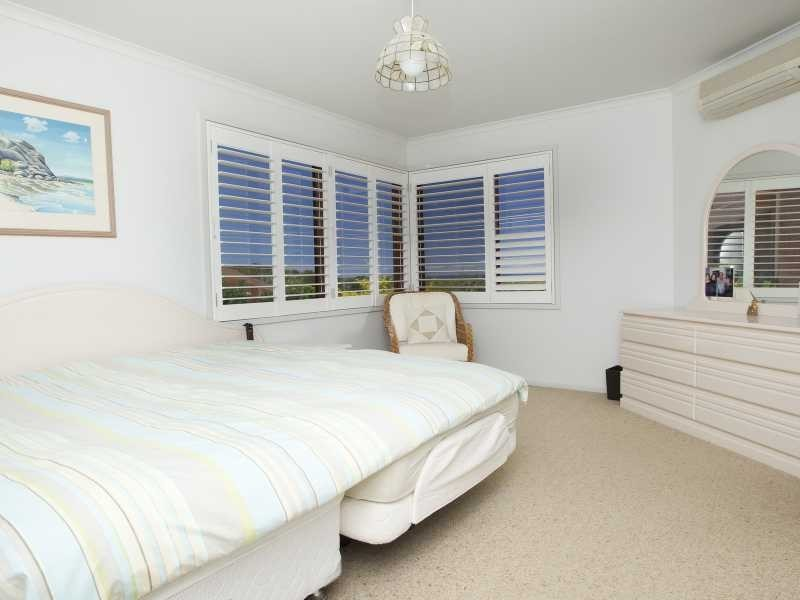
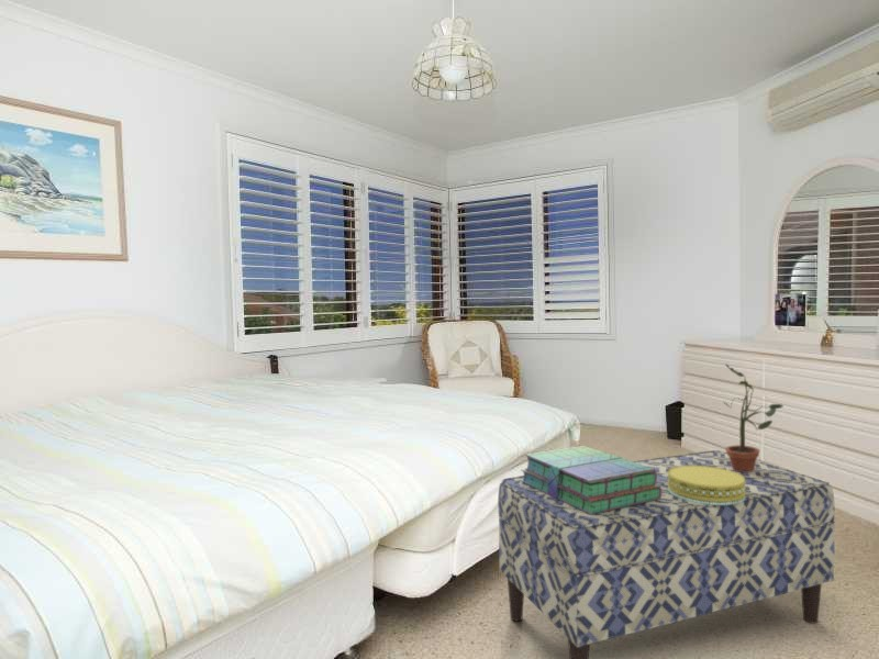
+ decorative box [668,465,745,505]
+ bench [497,449,836,659]
+ potted plant [722,364,785,472]
+ stack of books [520,445,661,515]
